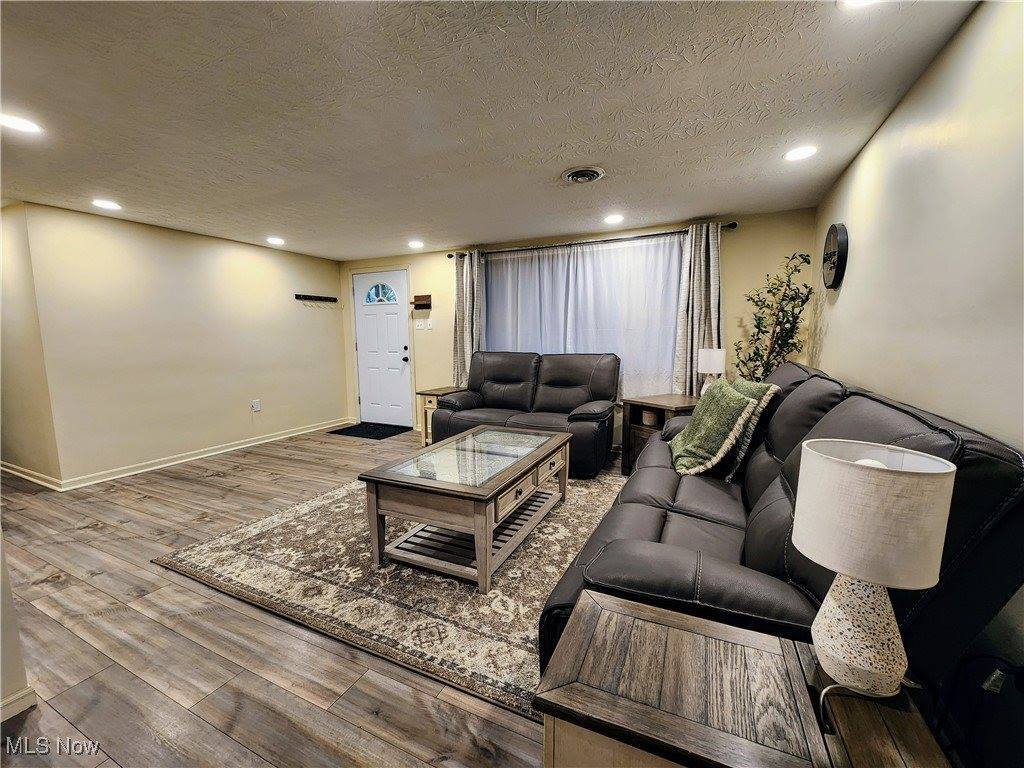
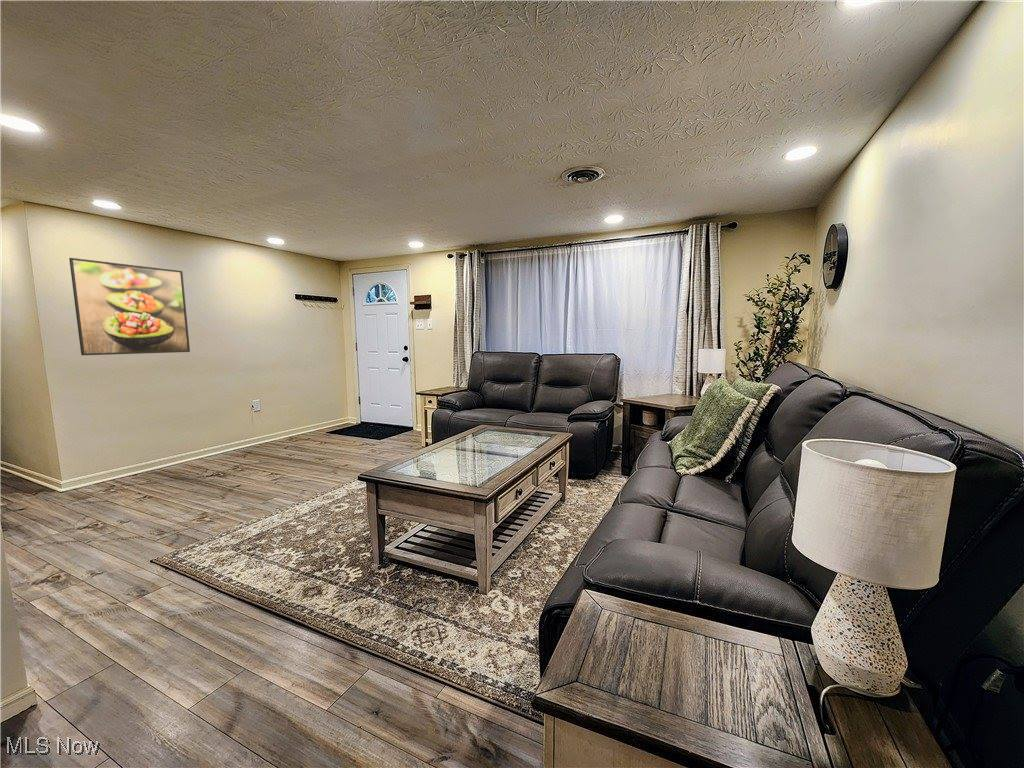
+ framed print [68,257,191,356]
